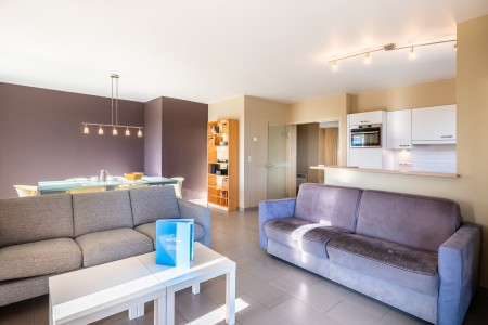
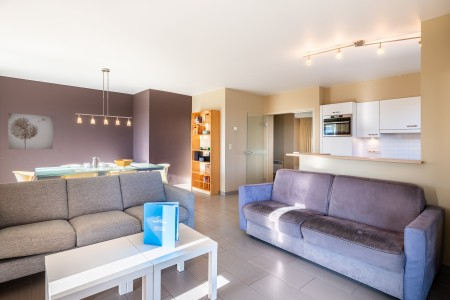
+ wall art [7,112,54,150]
